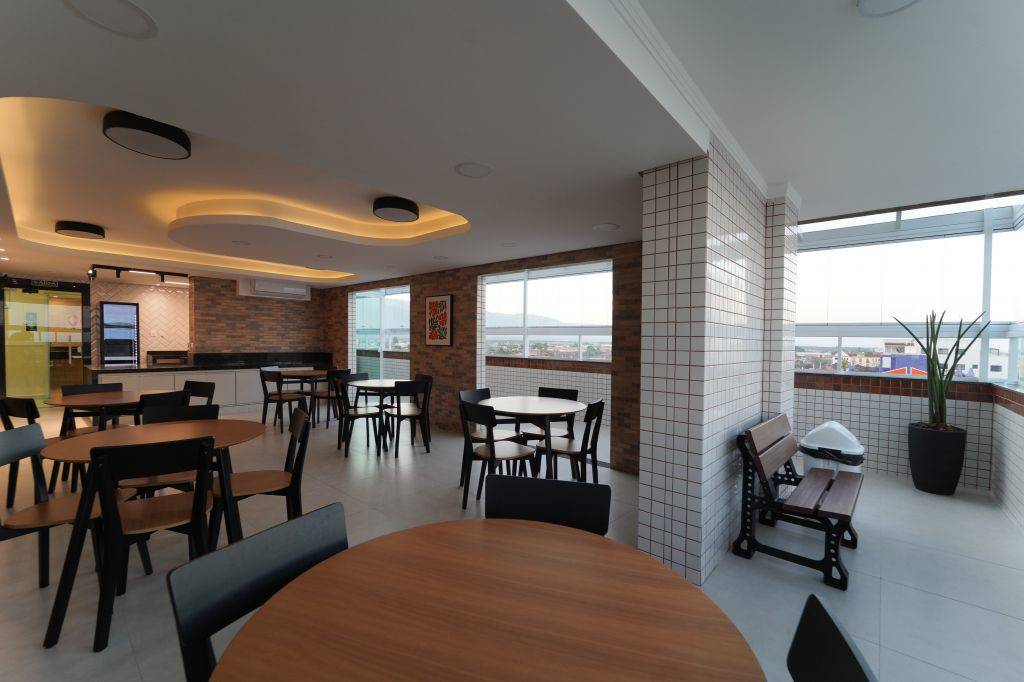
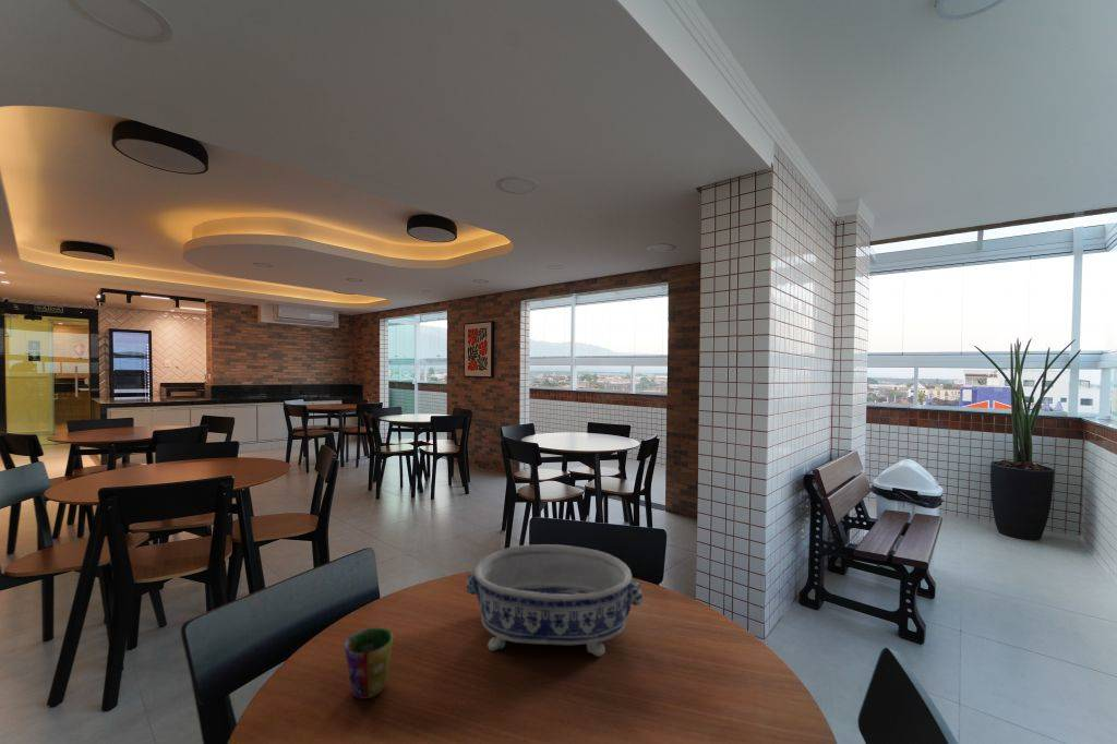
+ cup [344,626,394,700]
+ decorative bowl [465,543,645,658]
